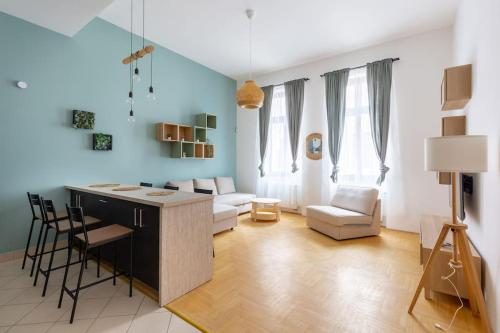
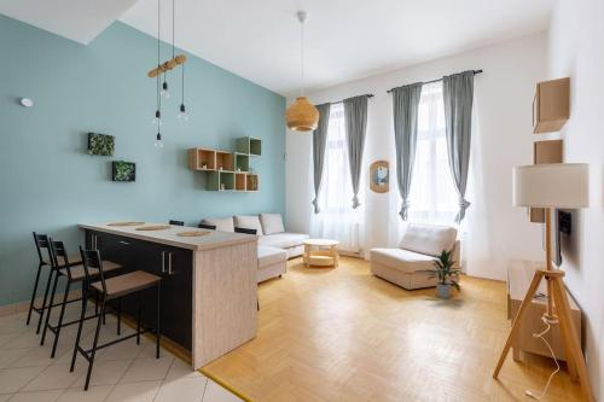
+ indoor plant [423,247,461,299]
